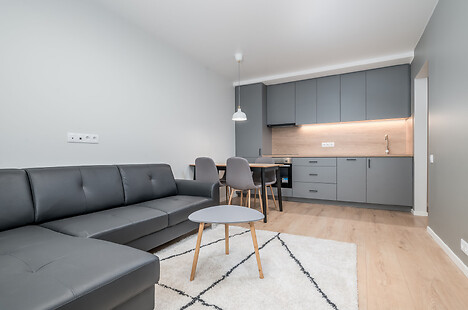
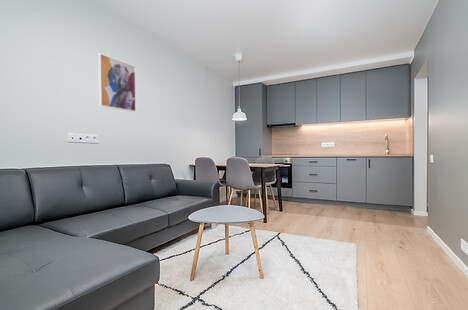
+ wall art [97,52,137,113]
